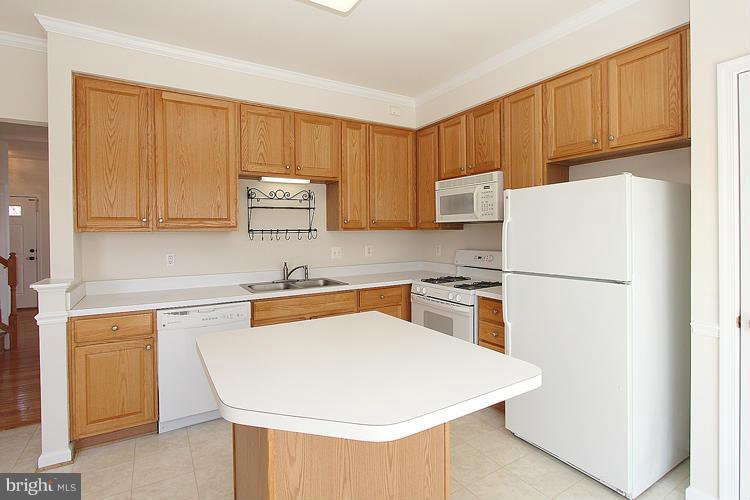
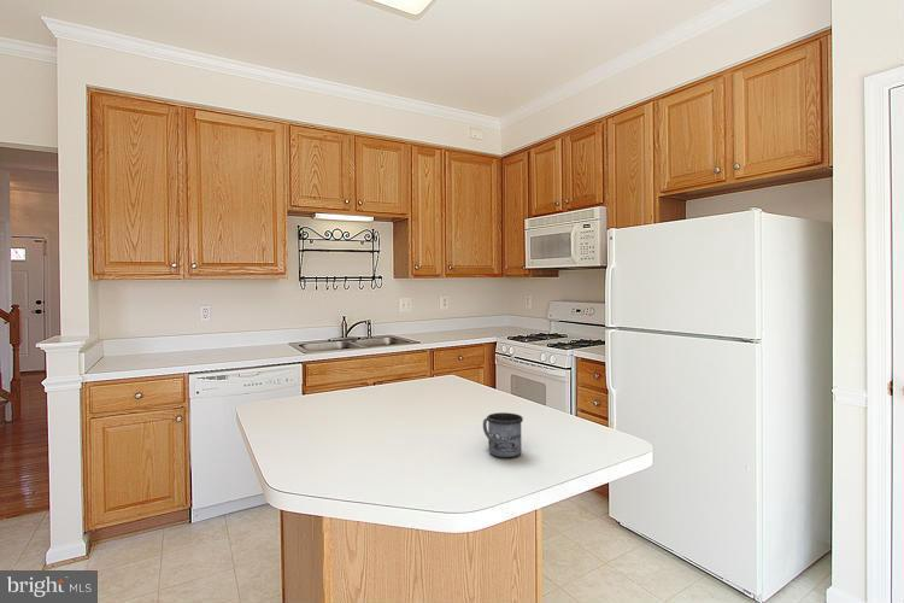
+ mug [482,411,524,458]
